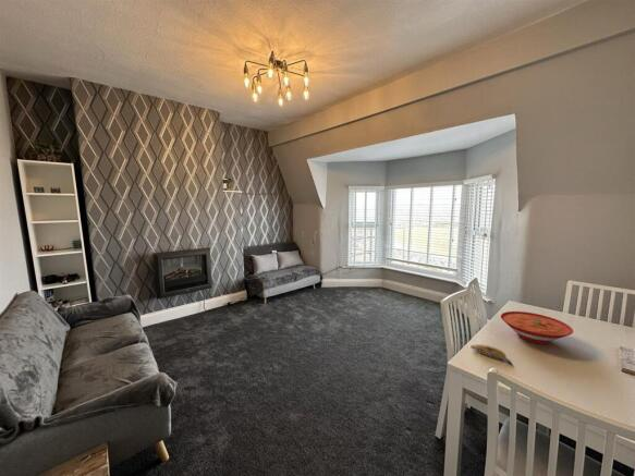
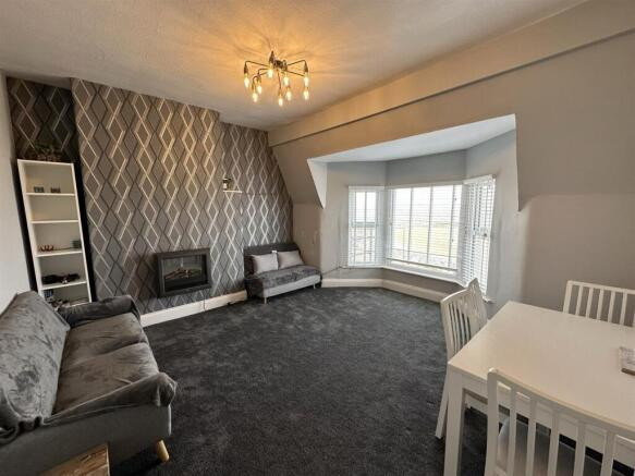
- bowl [500,310,574,345]
- banana [469,343,514,366]
